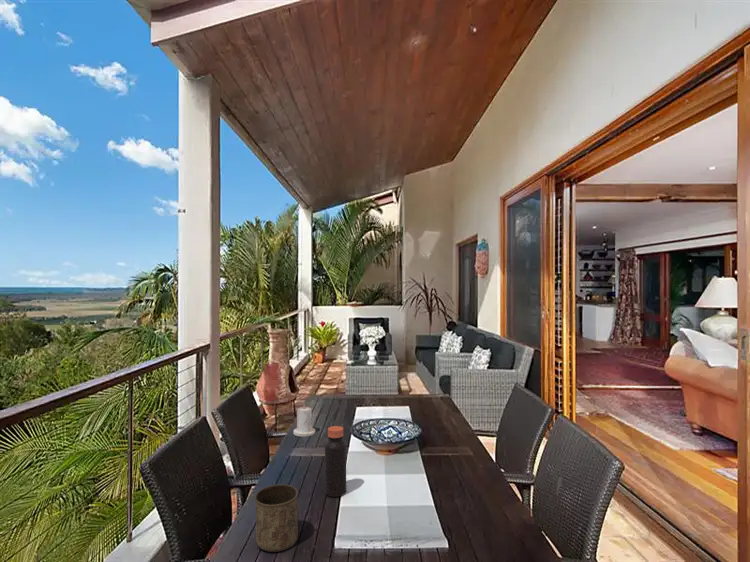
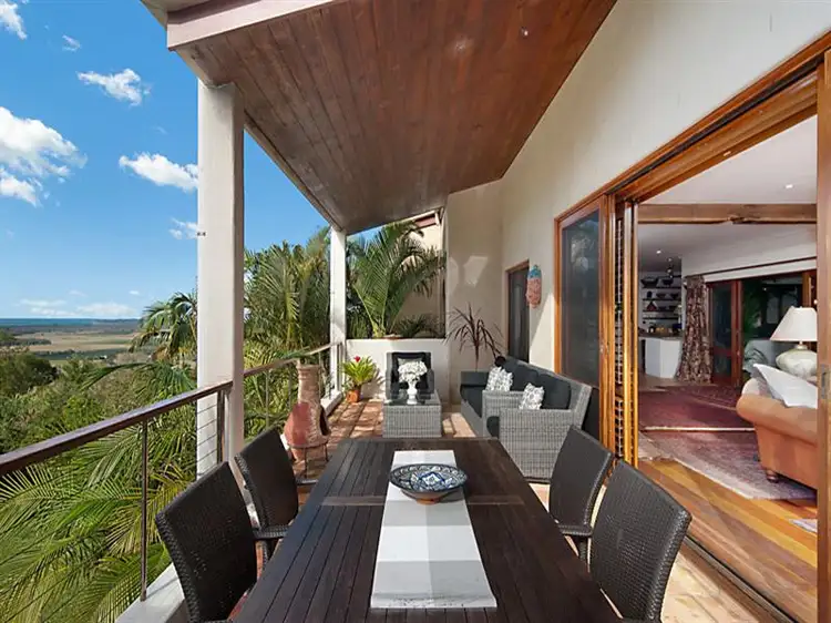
- cup [254,484,299,553]
- bottle [324,425,347,498]
- candle [293,403,316,438]
